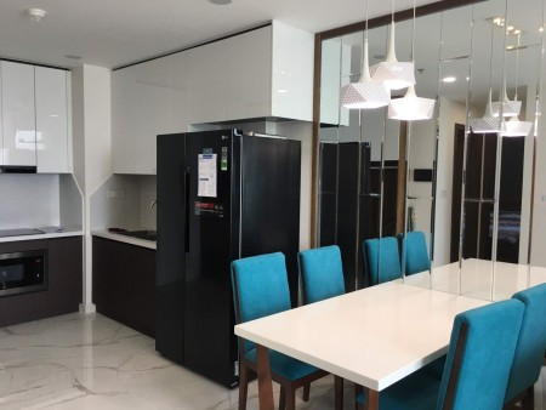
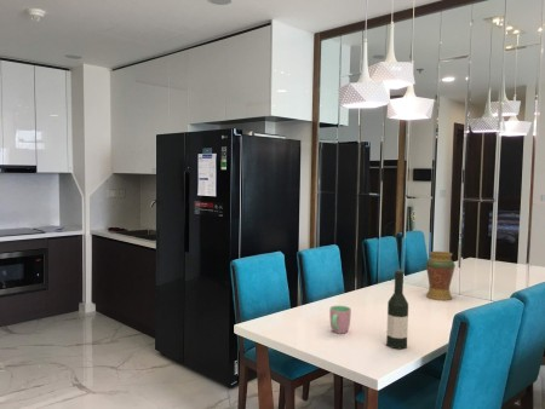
+ wine bottle [385,269,409,350]
+ decorative vase [425,250,457,301]
+ cup [328,305,352,335]
